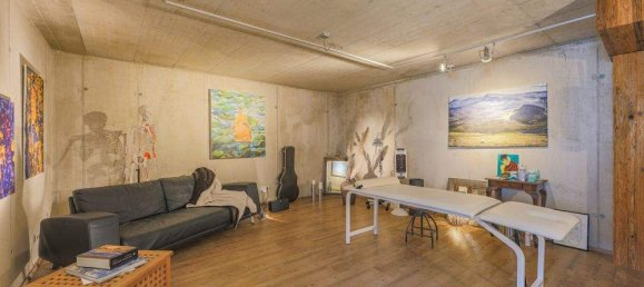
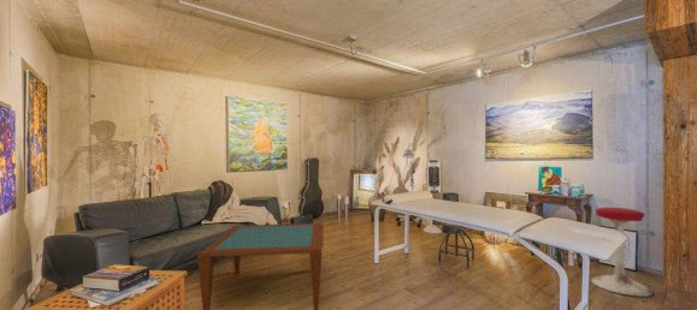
+ coffee table [196,222,324,310]
+ stool [590,207,654,298]
